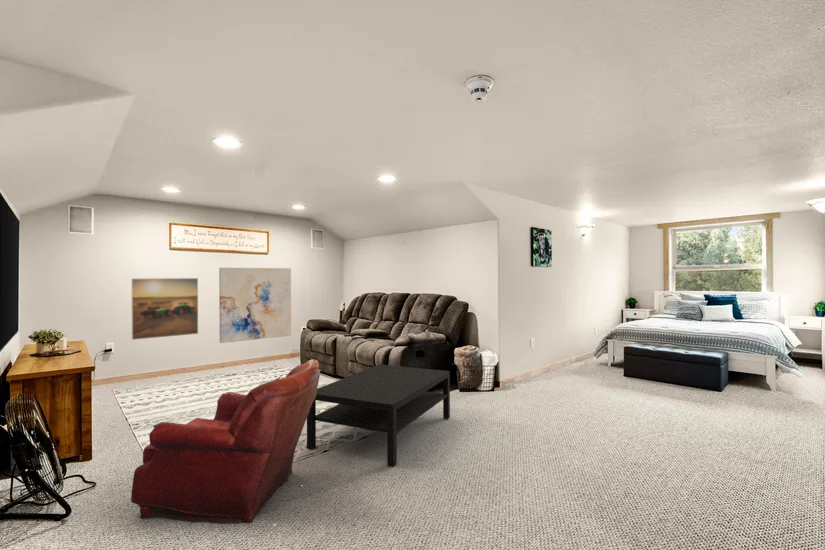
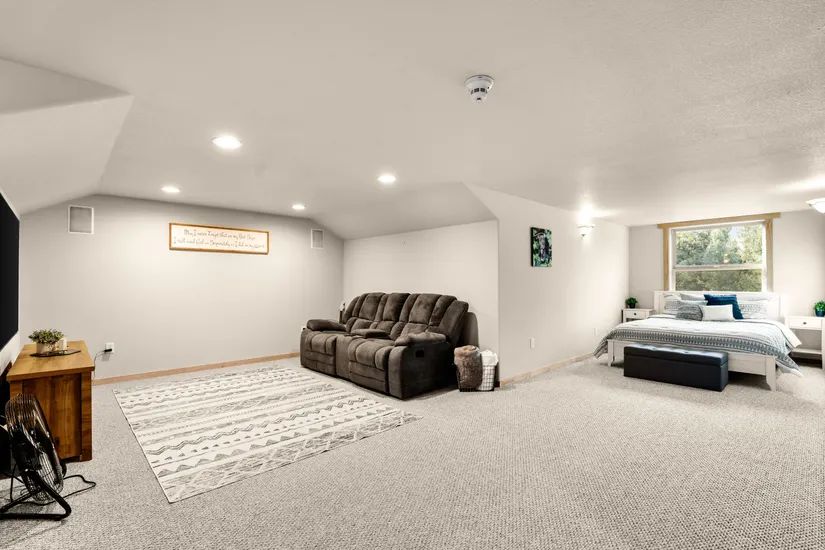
- coffee table [306,364,451,468]
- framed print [131,277,199,341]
- armchair [130,358,321,525]
- wall art [218,267,292,344]
